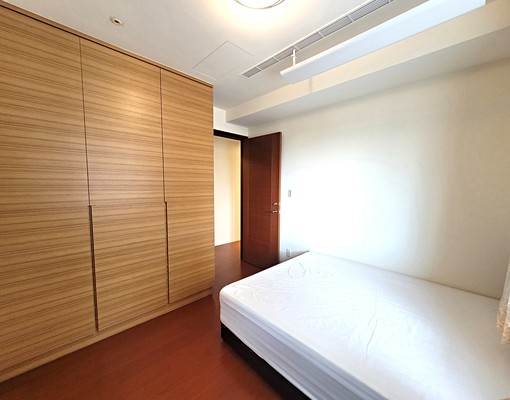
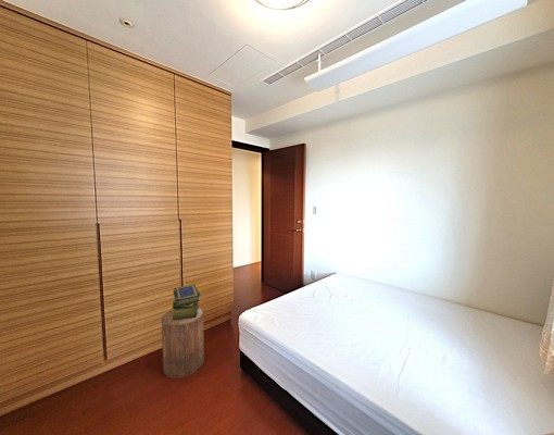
+ stack of books [171,284,202,321]
+ stool [161,307,205,380]
